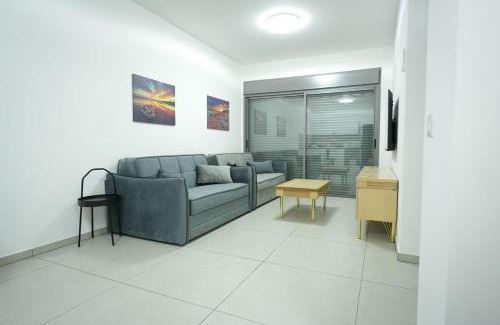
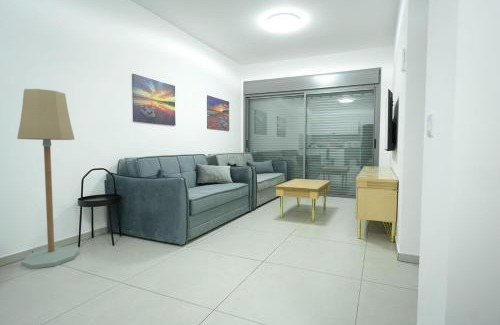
+ floor lamp [16,88,79,270]
